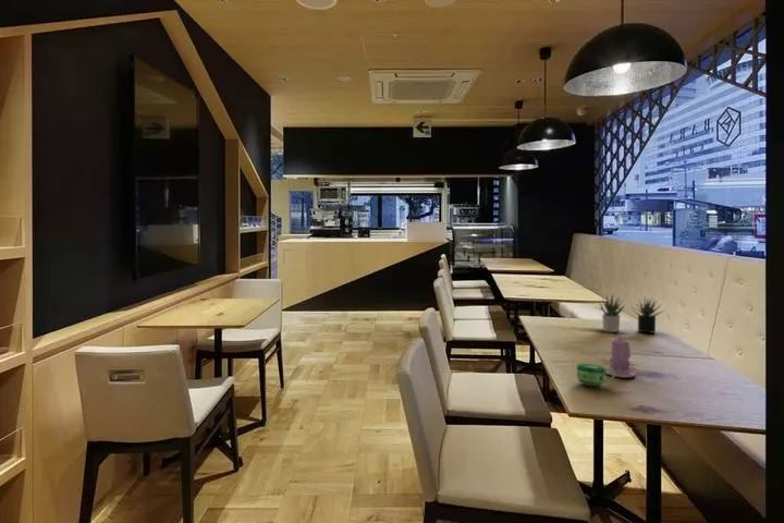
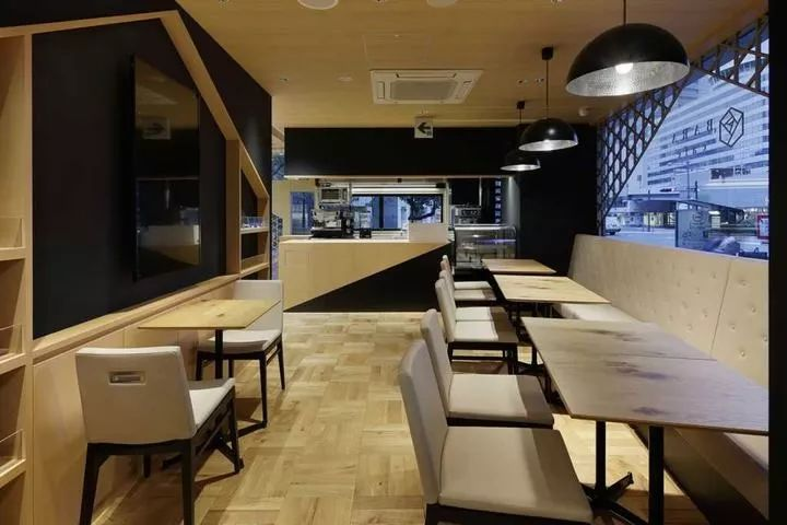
- cup [576,362,615,387]
- candle [605,335,637,379]
- succulent plant [592,293,665,335]
